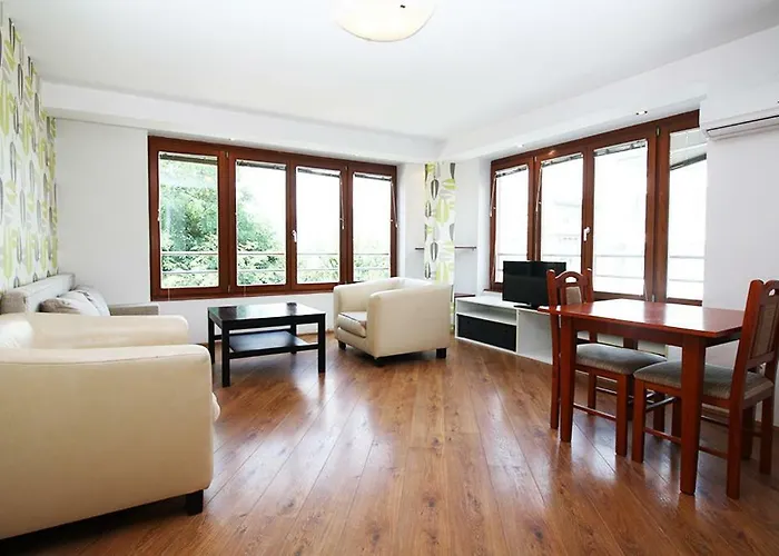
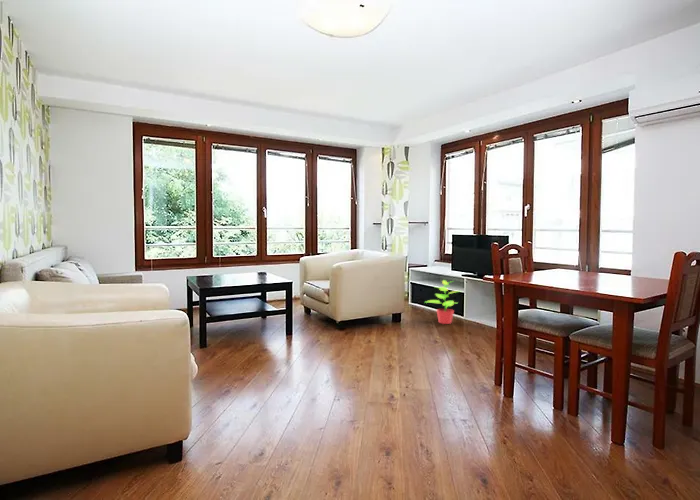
+ potted plant [423,279,462,325]
